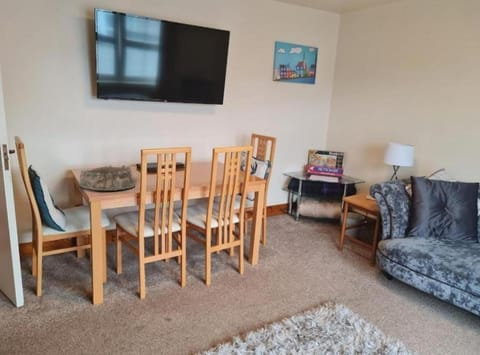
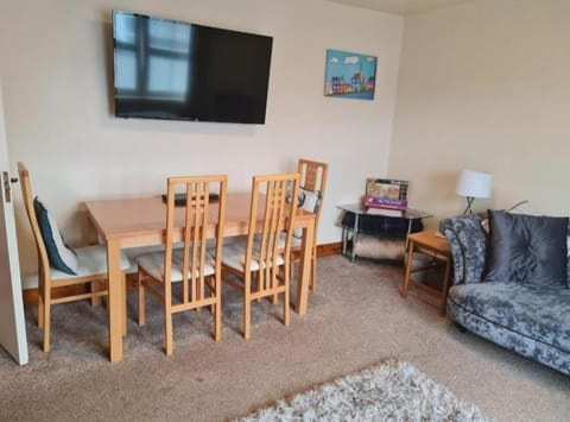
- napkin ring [78,164,136,192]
